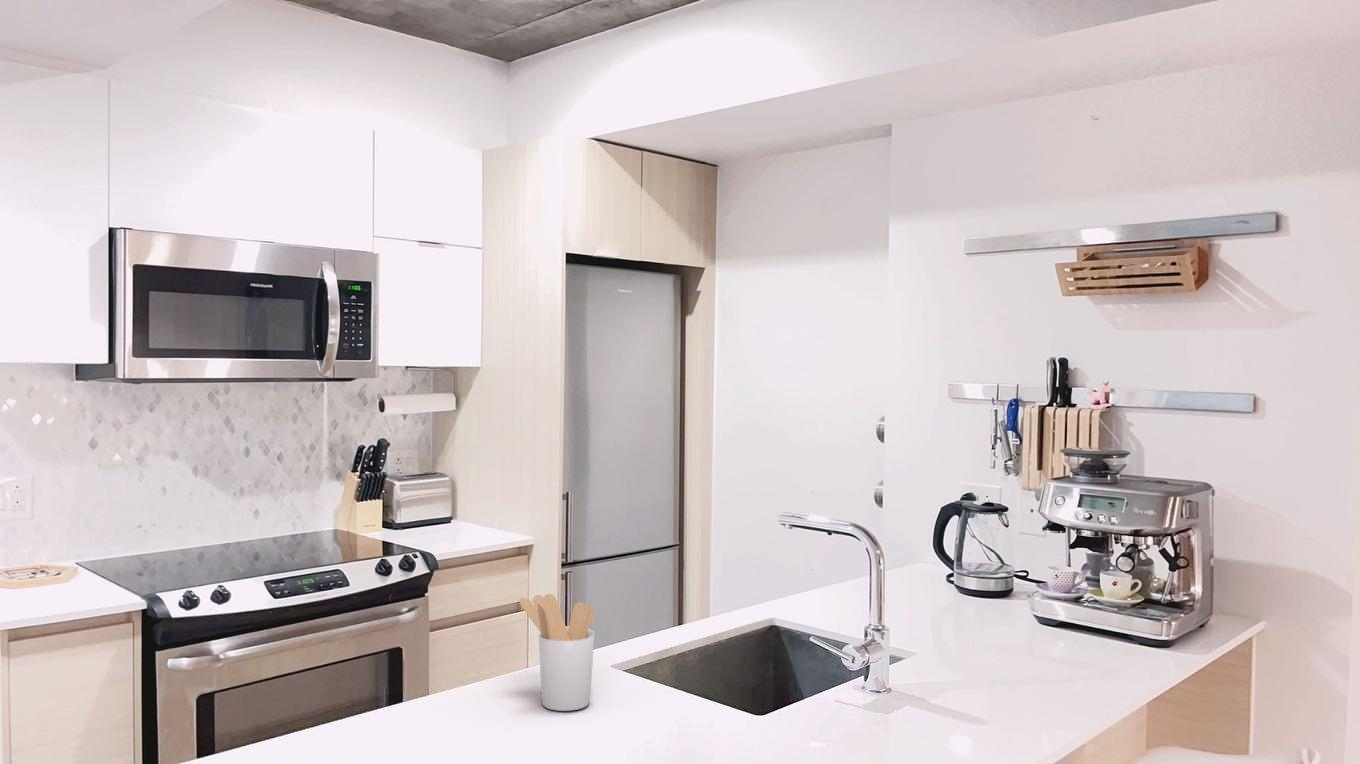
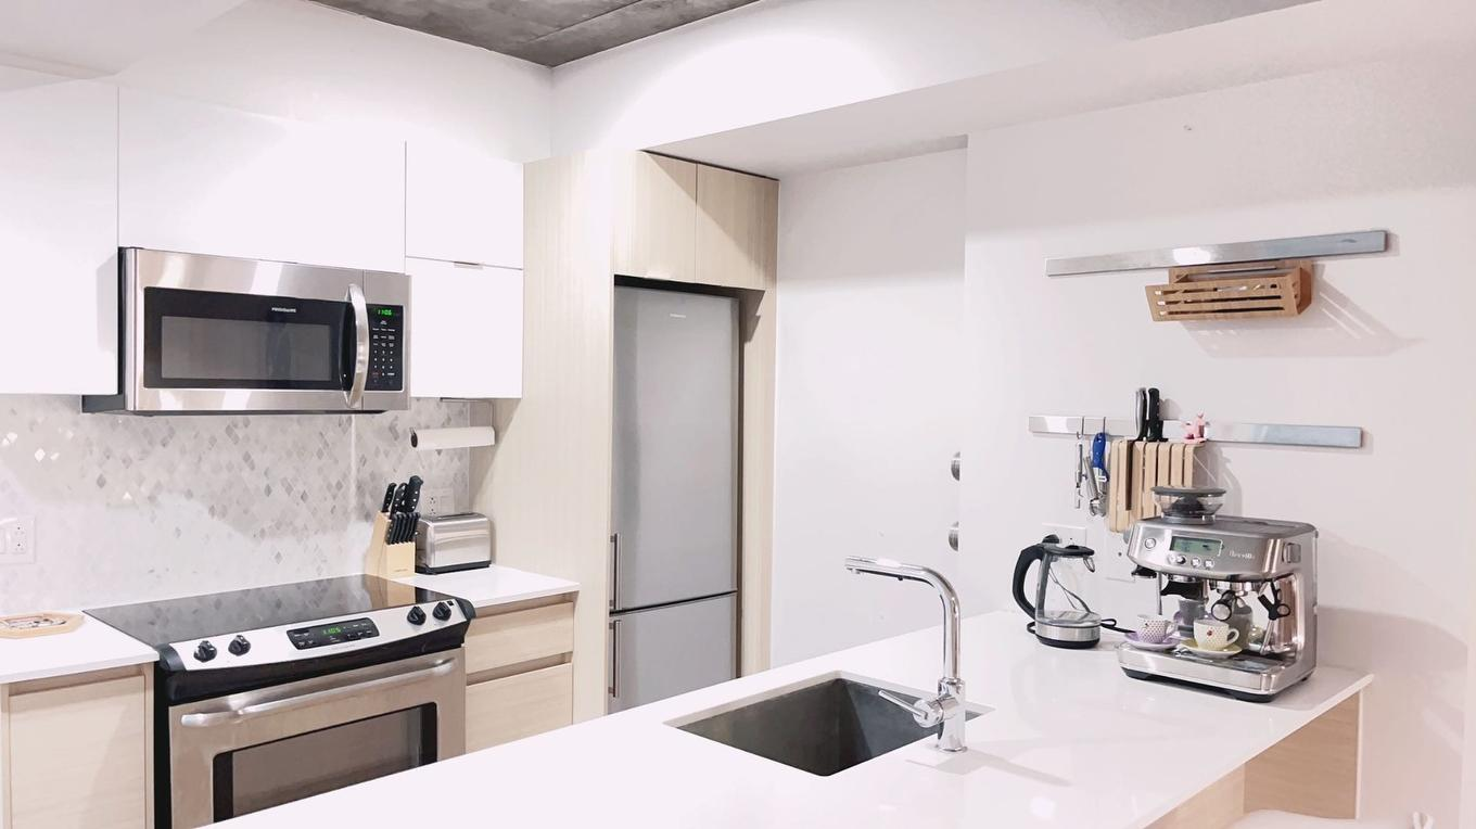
- utensil holder [518,593,596,712]
